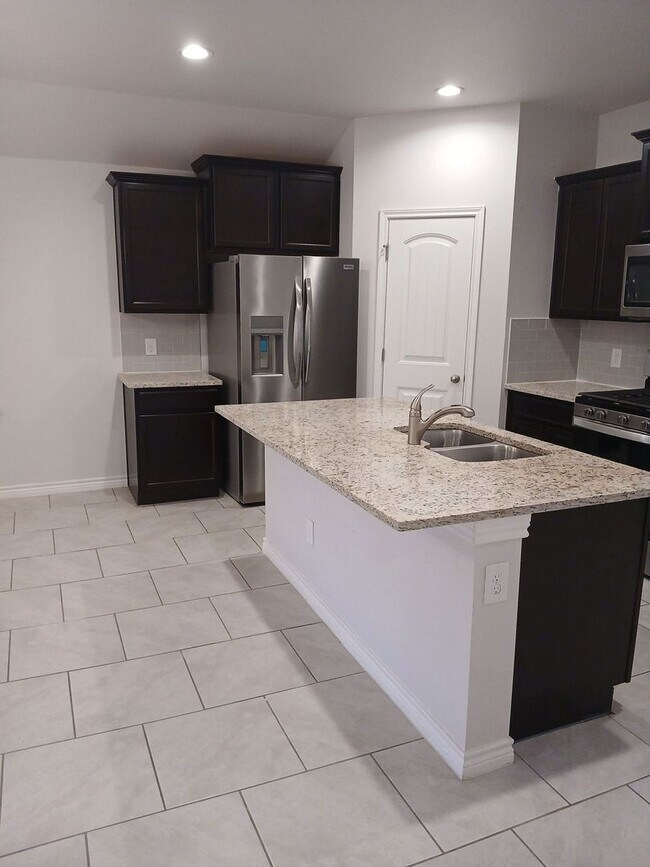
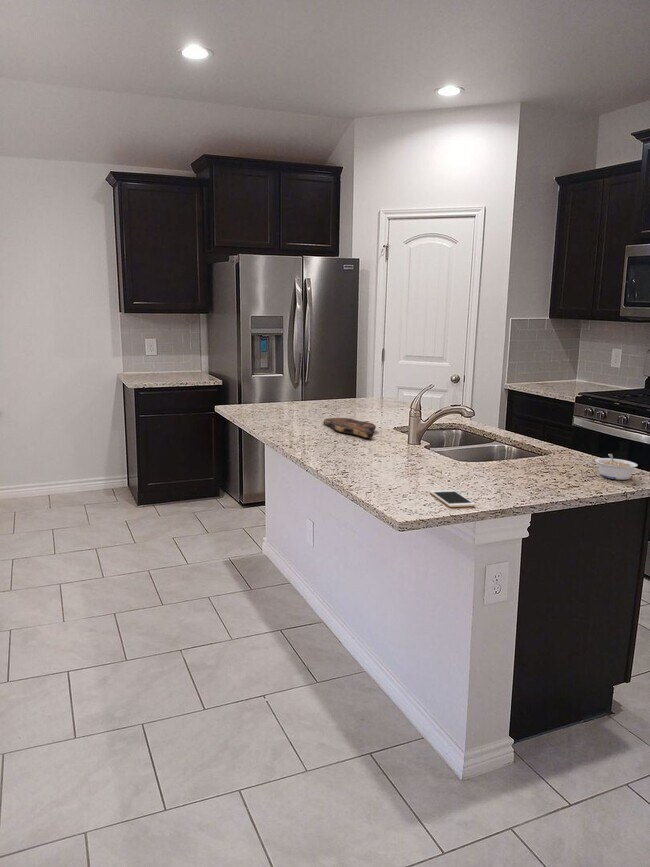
+ legume [594,453,639,481]
+ cell phone [429,489,476,508]
+ cutting board [322,417,377,439]
